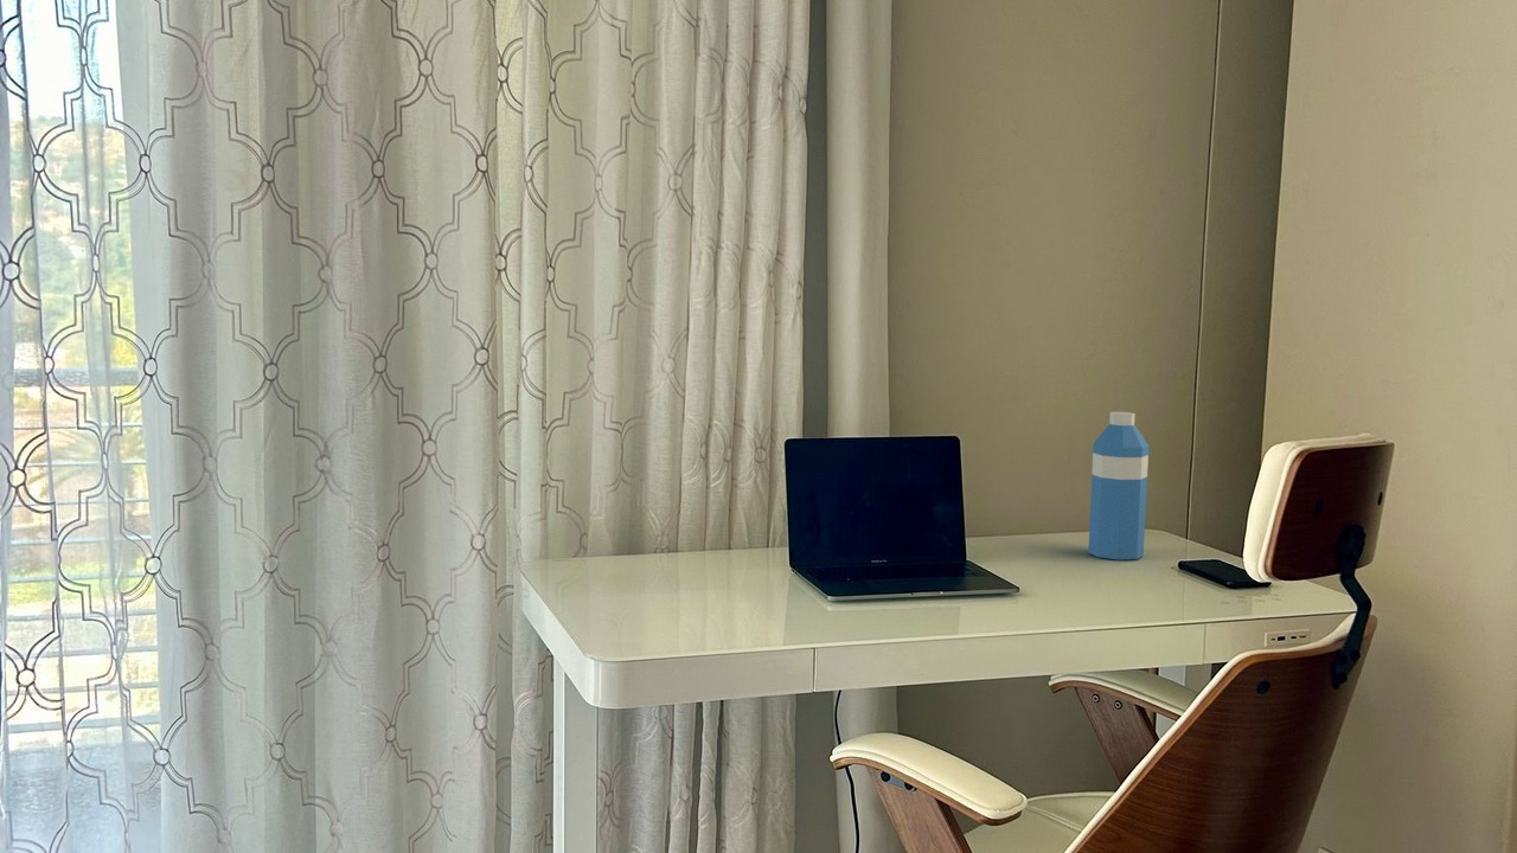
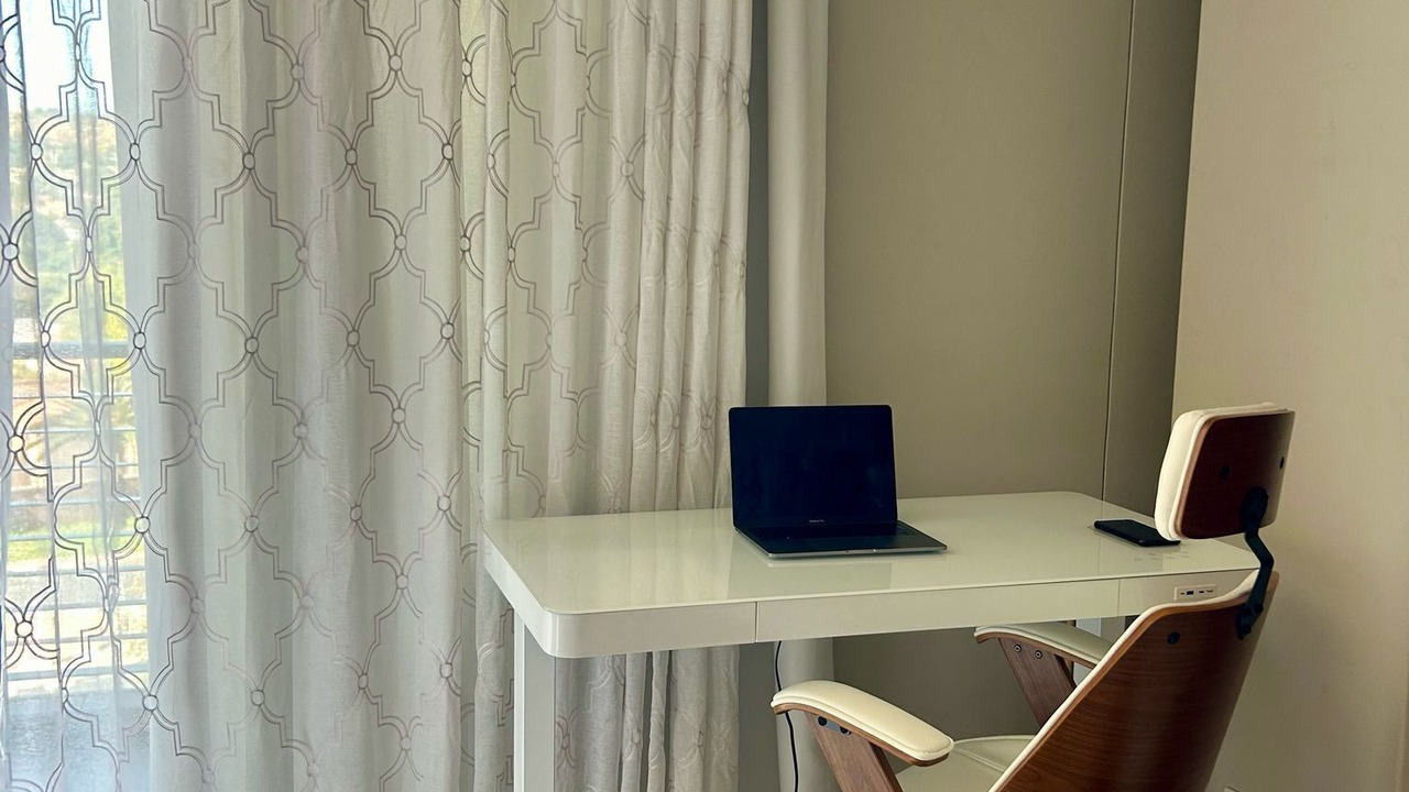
- water bottle [1087,411,1150,560]
